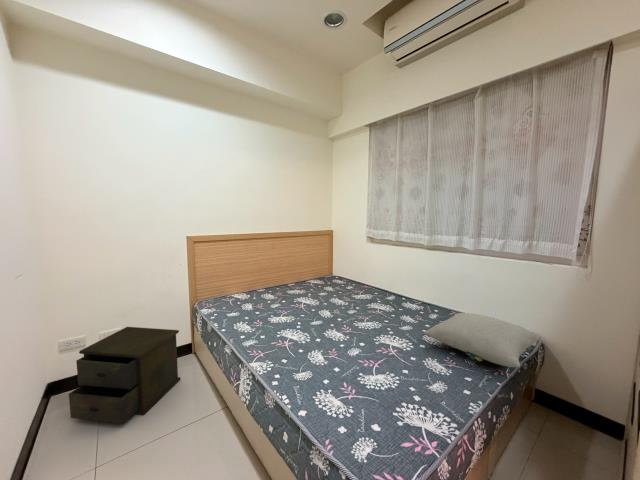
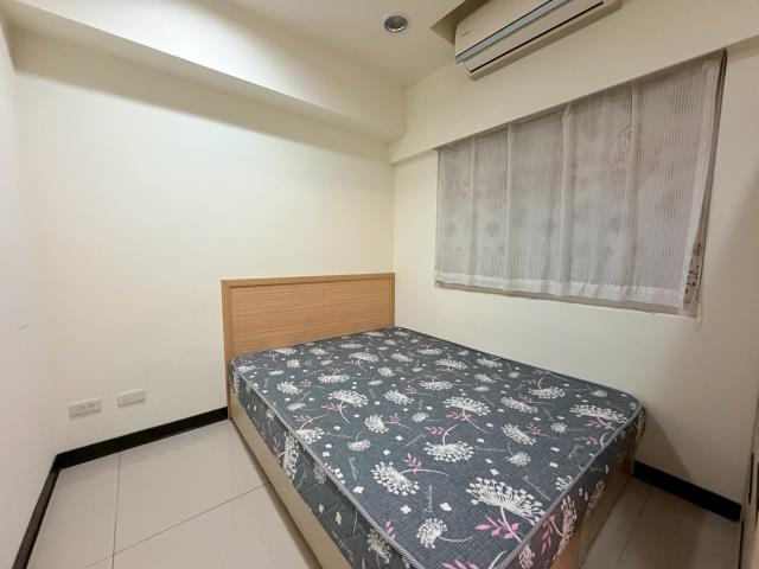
- pillow [423,312,542,368]
- nightstand [68,326,181,425]
